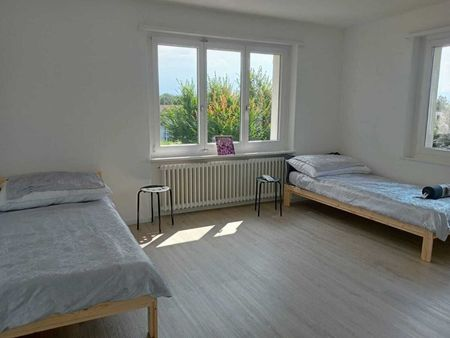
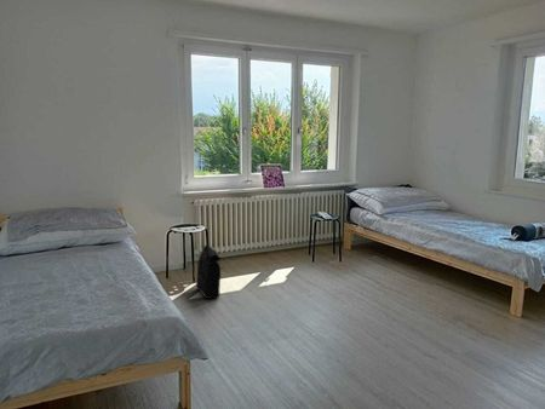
+ backpack [195,243,222,300]
